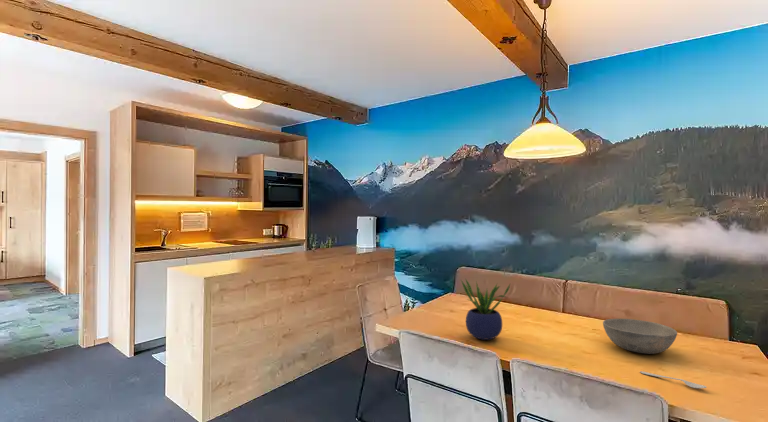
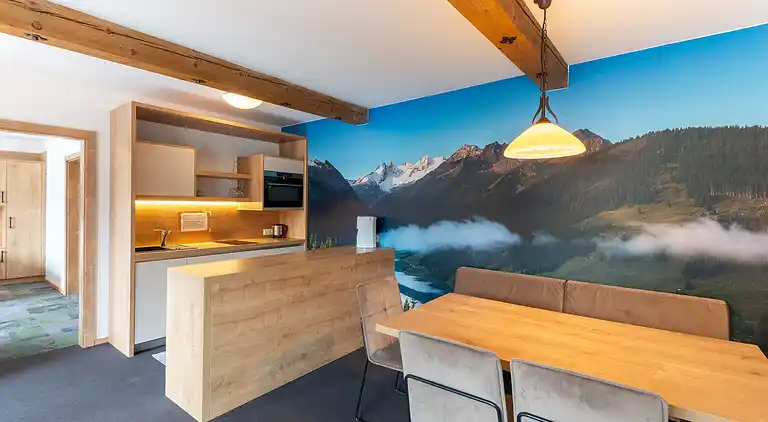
- potted plant [459,278,511,341]
- bowl [602,318,678,355]
- spoon [639,370,708,389]
